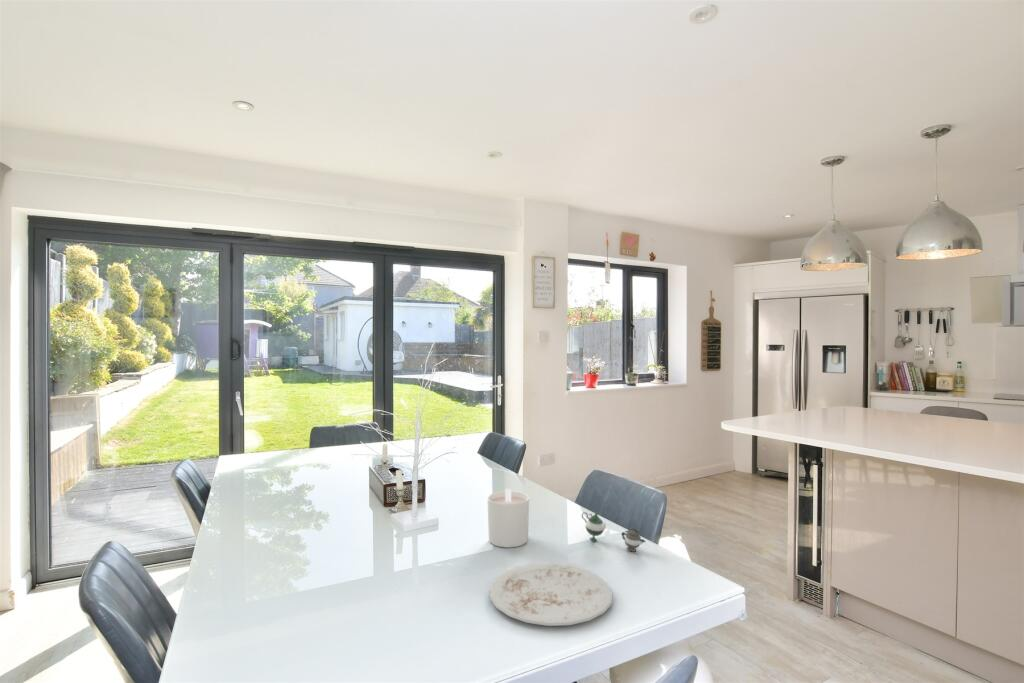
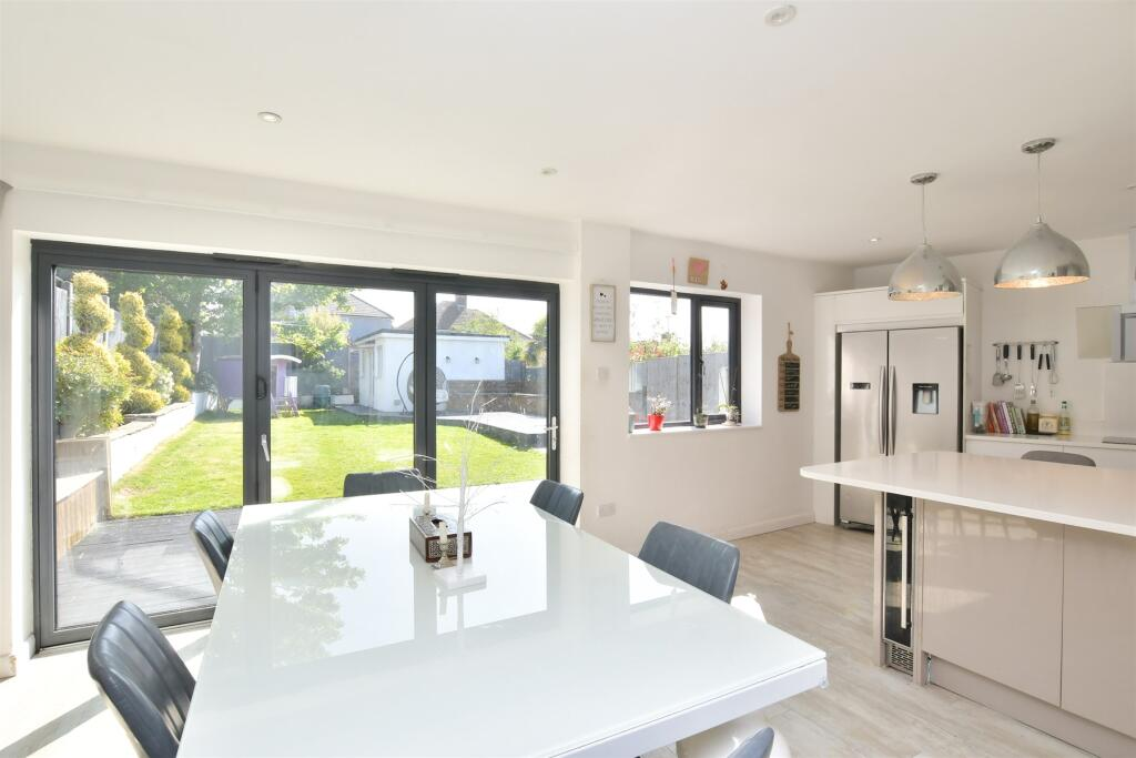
- candle [487,488,530,548]
- teapot [581,511,646,553]
- plate [489,562,614,627]
